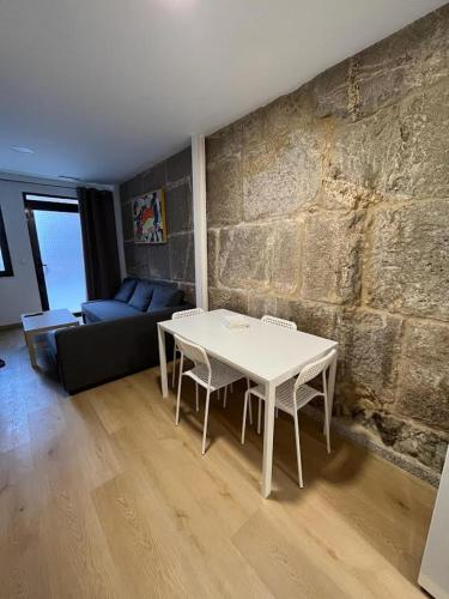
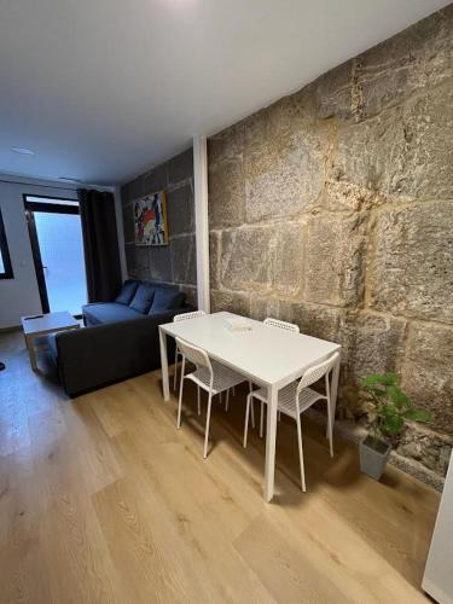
+ house plant [356,372,437,482]
